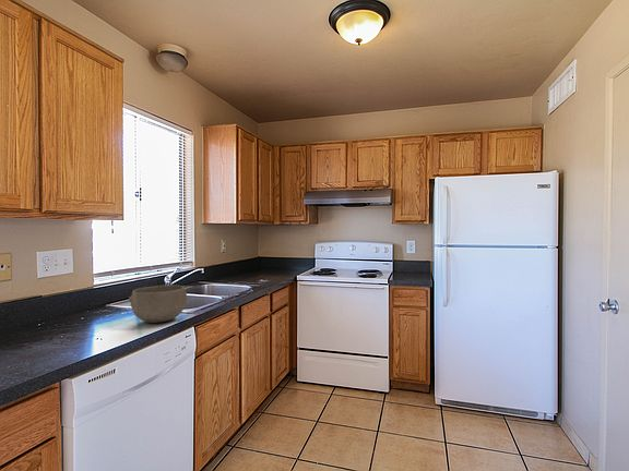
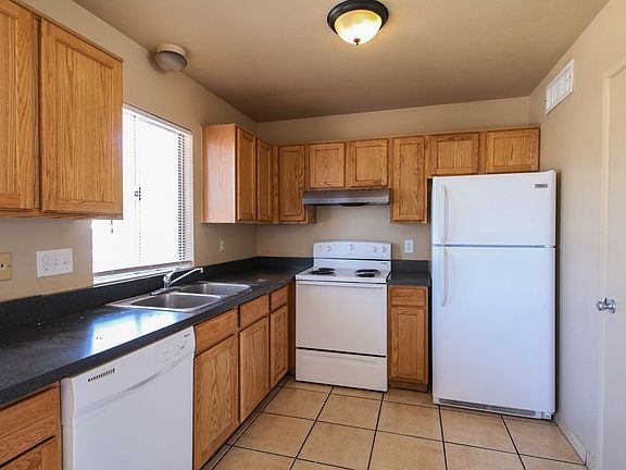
- bowl [128,285,188,324]
